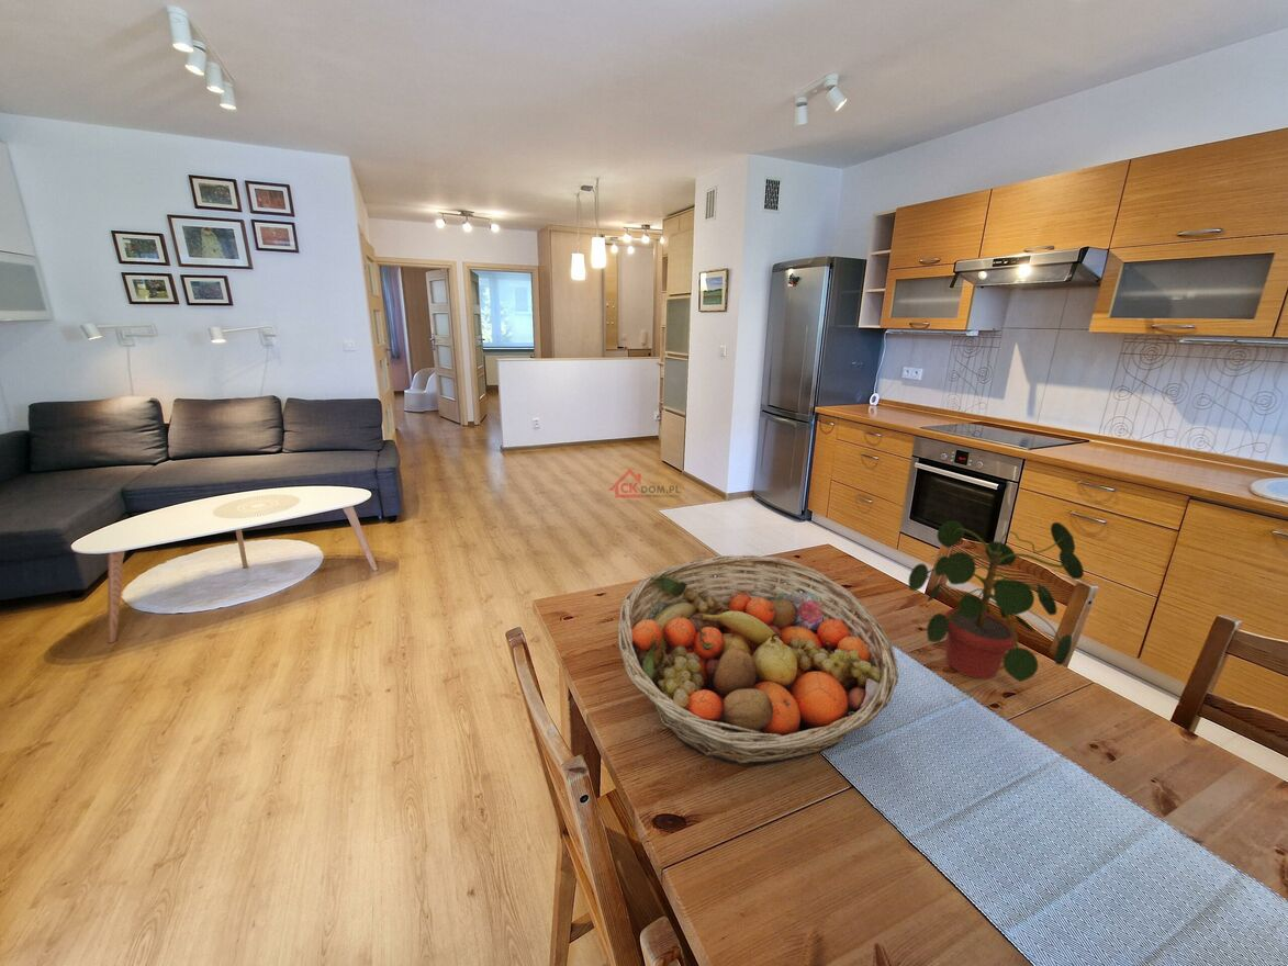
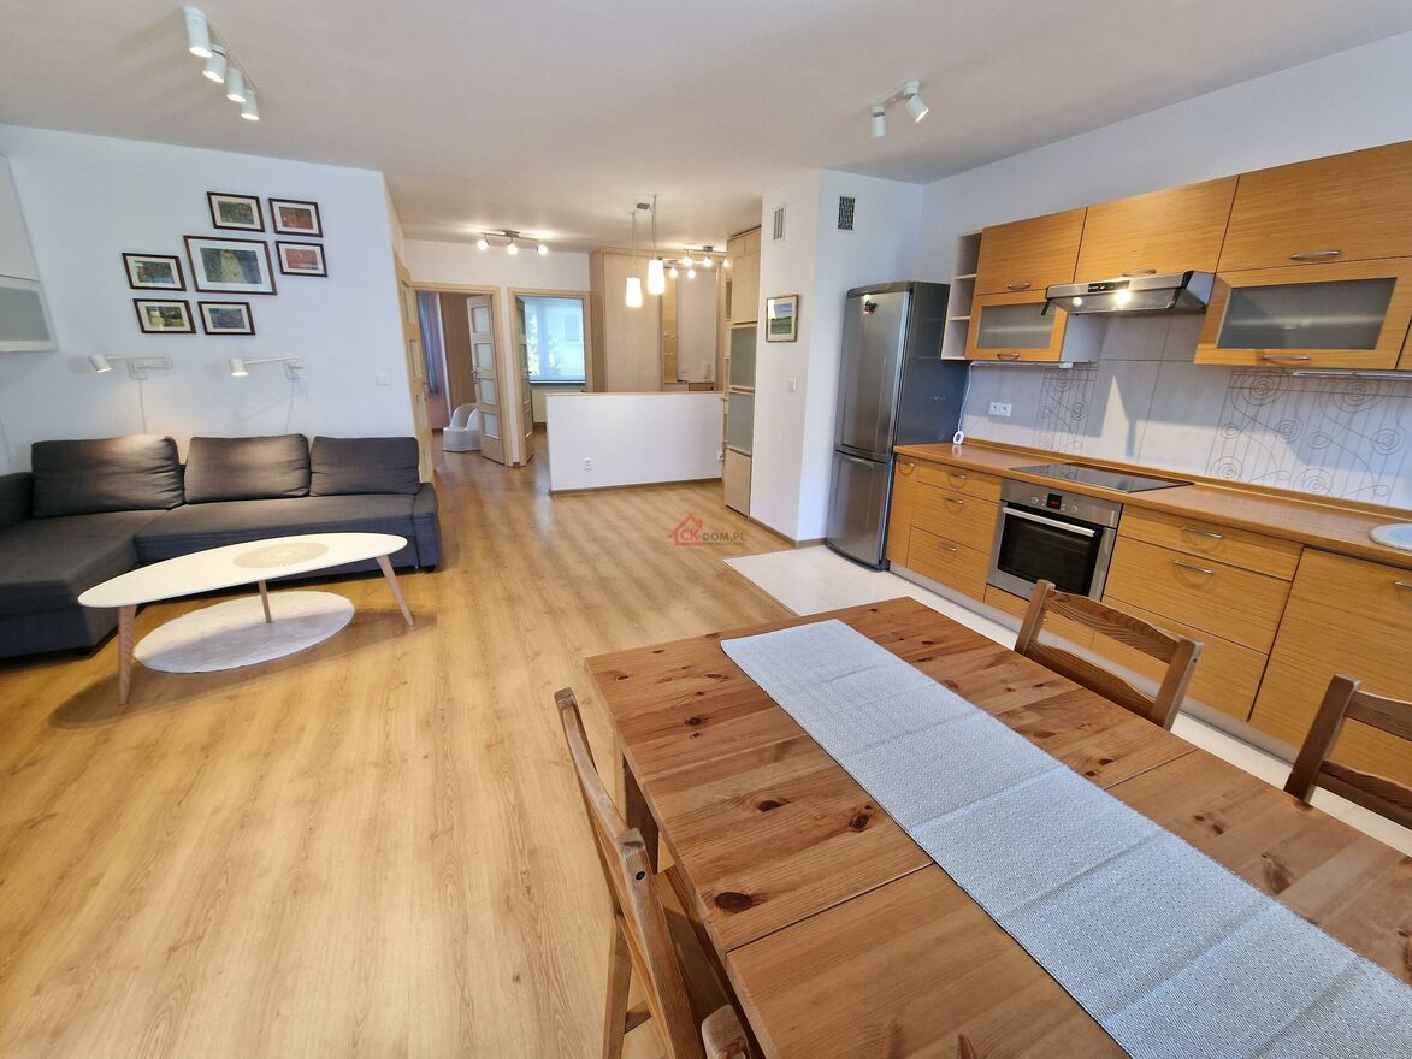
- fruit basket [617,554,899,767]
- potted plant [907,519,1085,683]
